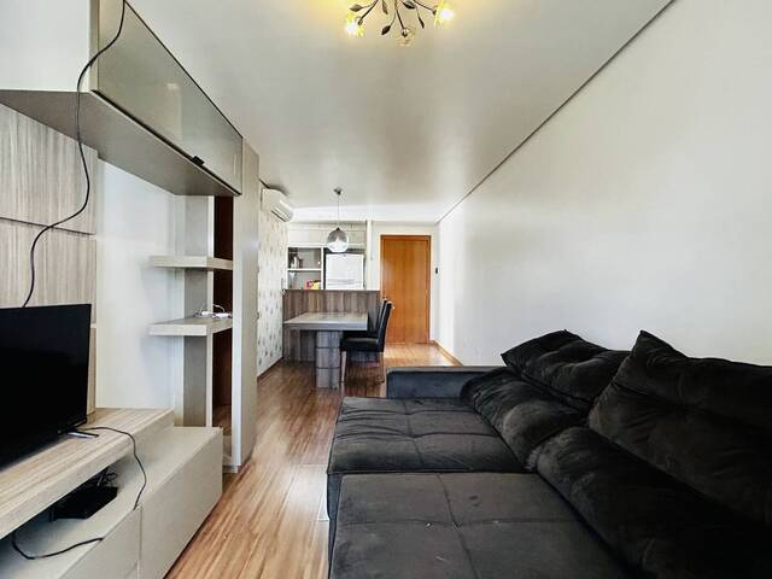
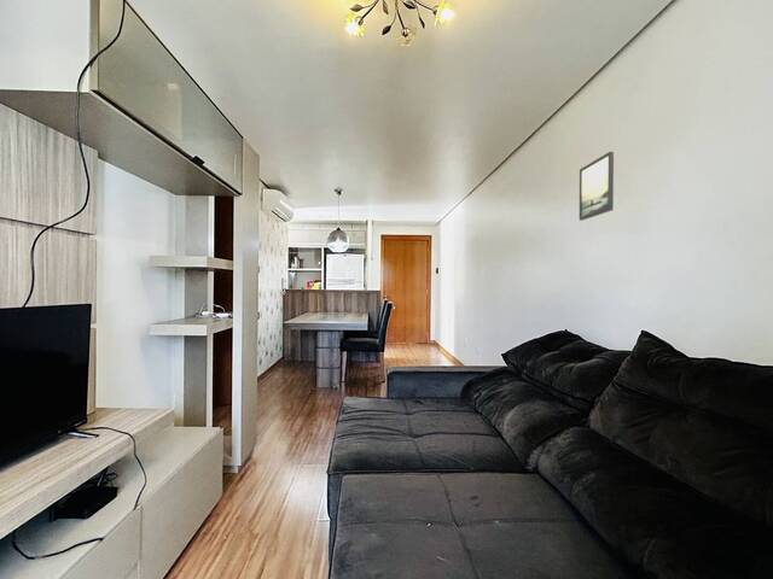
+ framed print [579,151,615,222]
